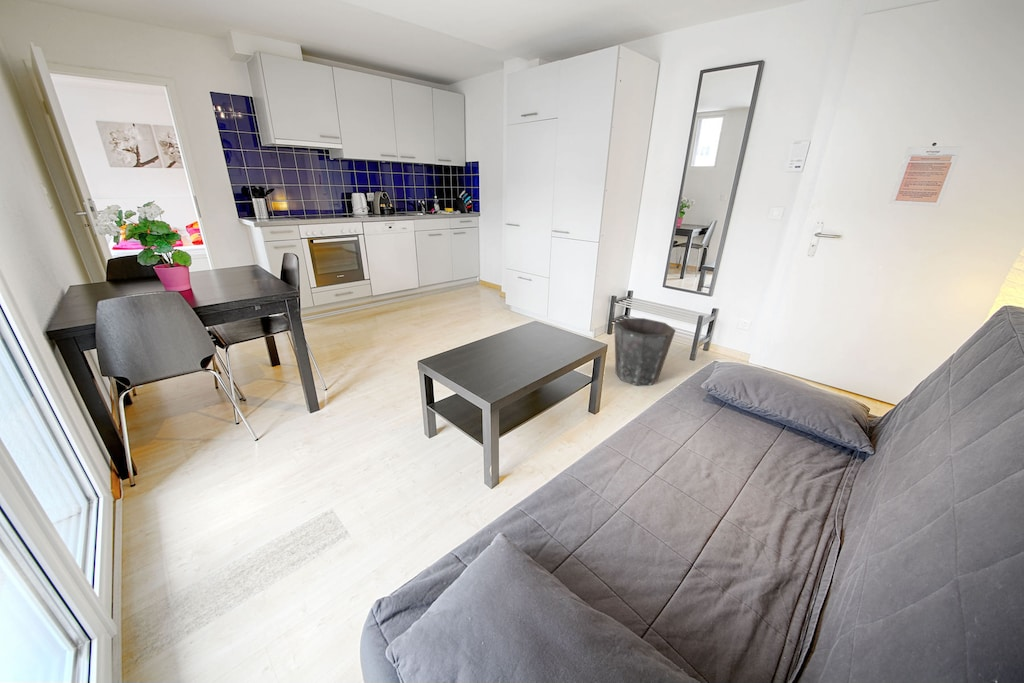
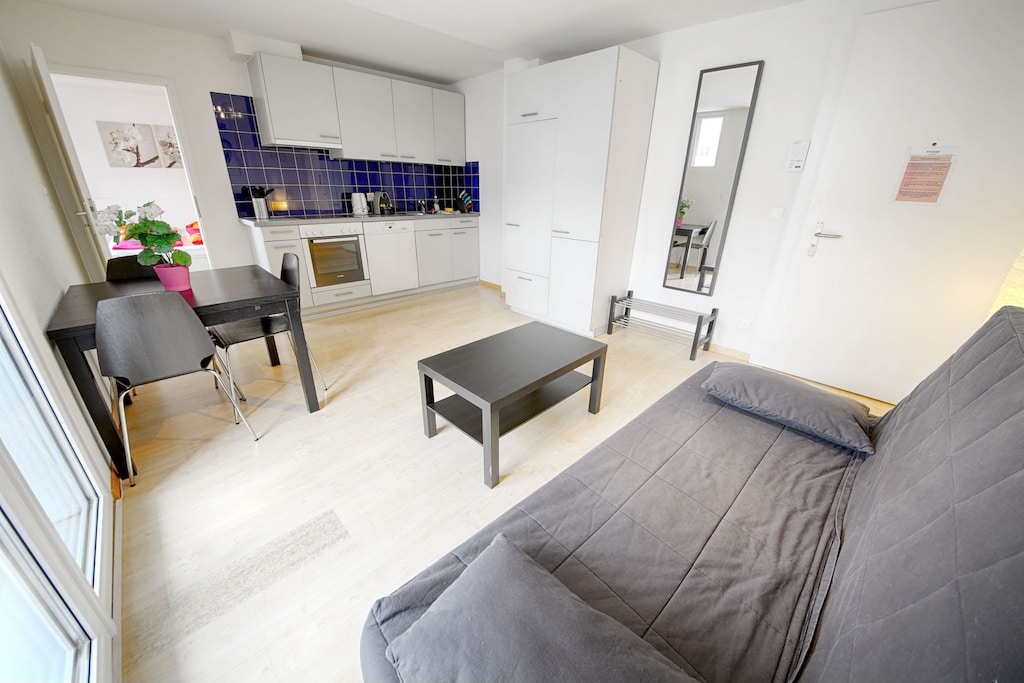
- waste bin [613,317,677,386]
